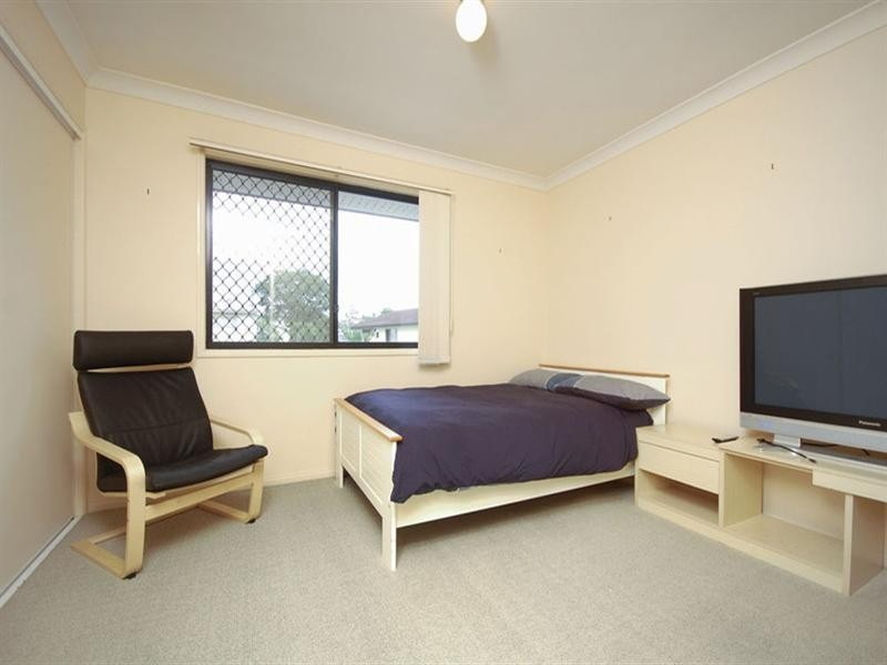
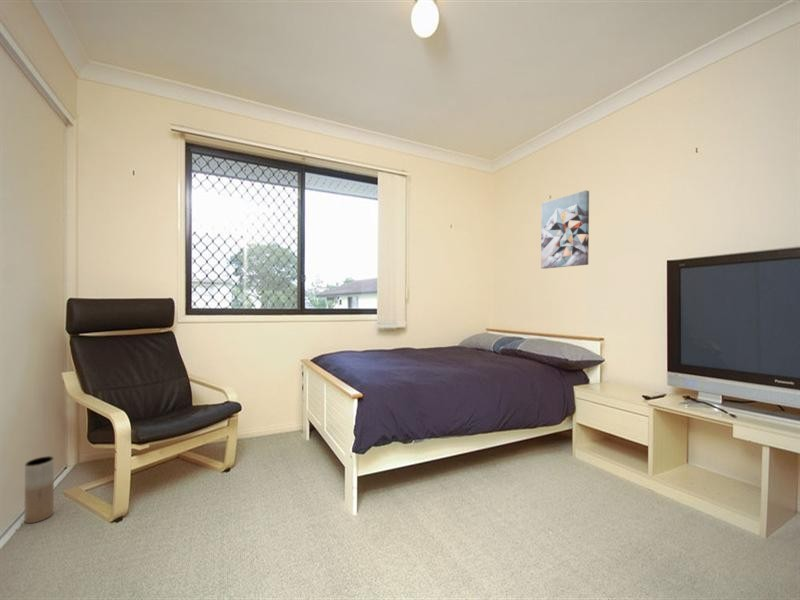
+ wall art [540,189,590,270]
+ vase [23,455,55,524]
